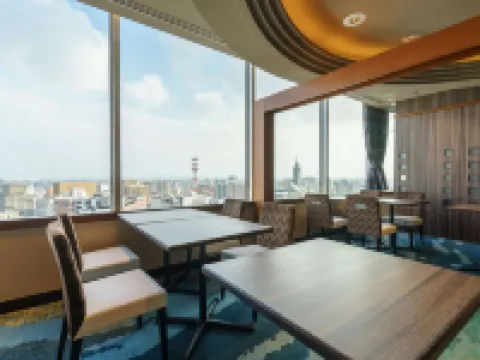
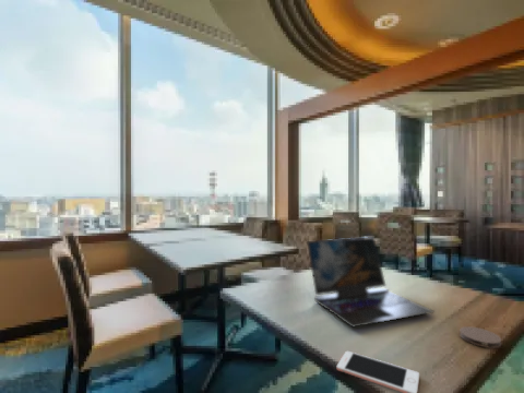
+ coaster [458,325,502,349]
+ cell phone [336,350,420,393]
+ laptop [306,236,436,329]
